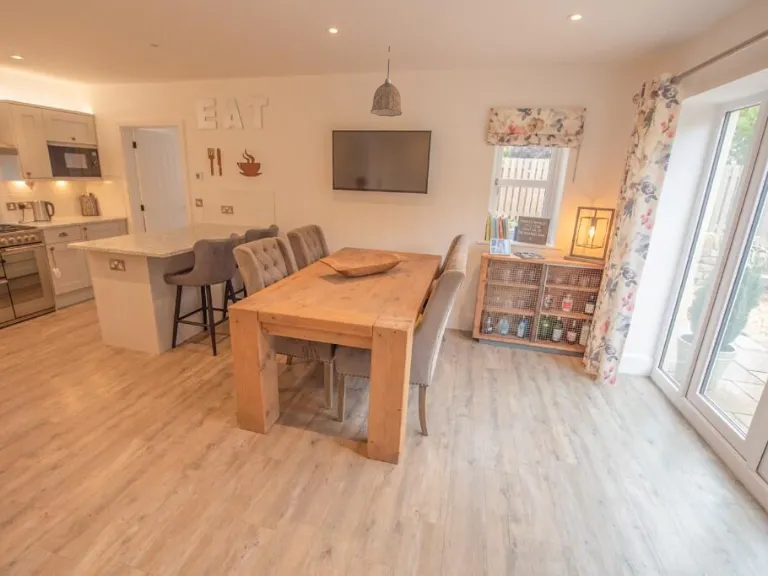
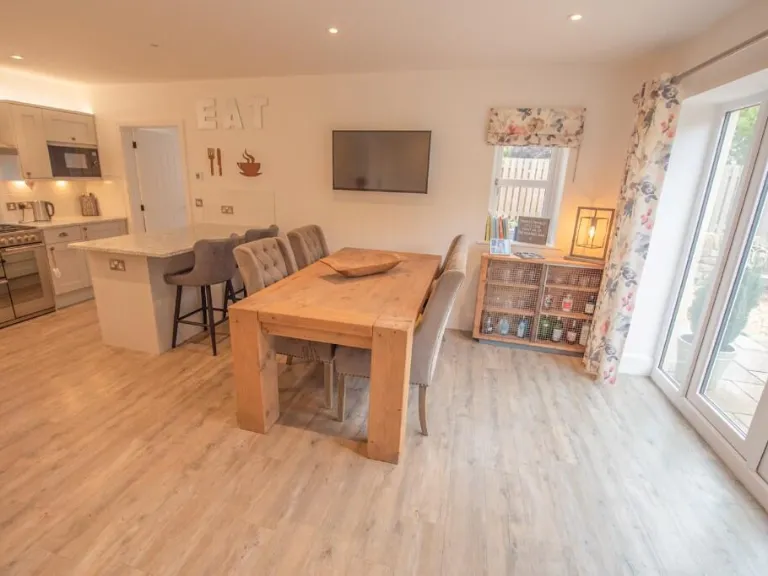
- pendant lamp [370,45,403,117]
